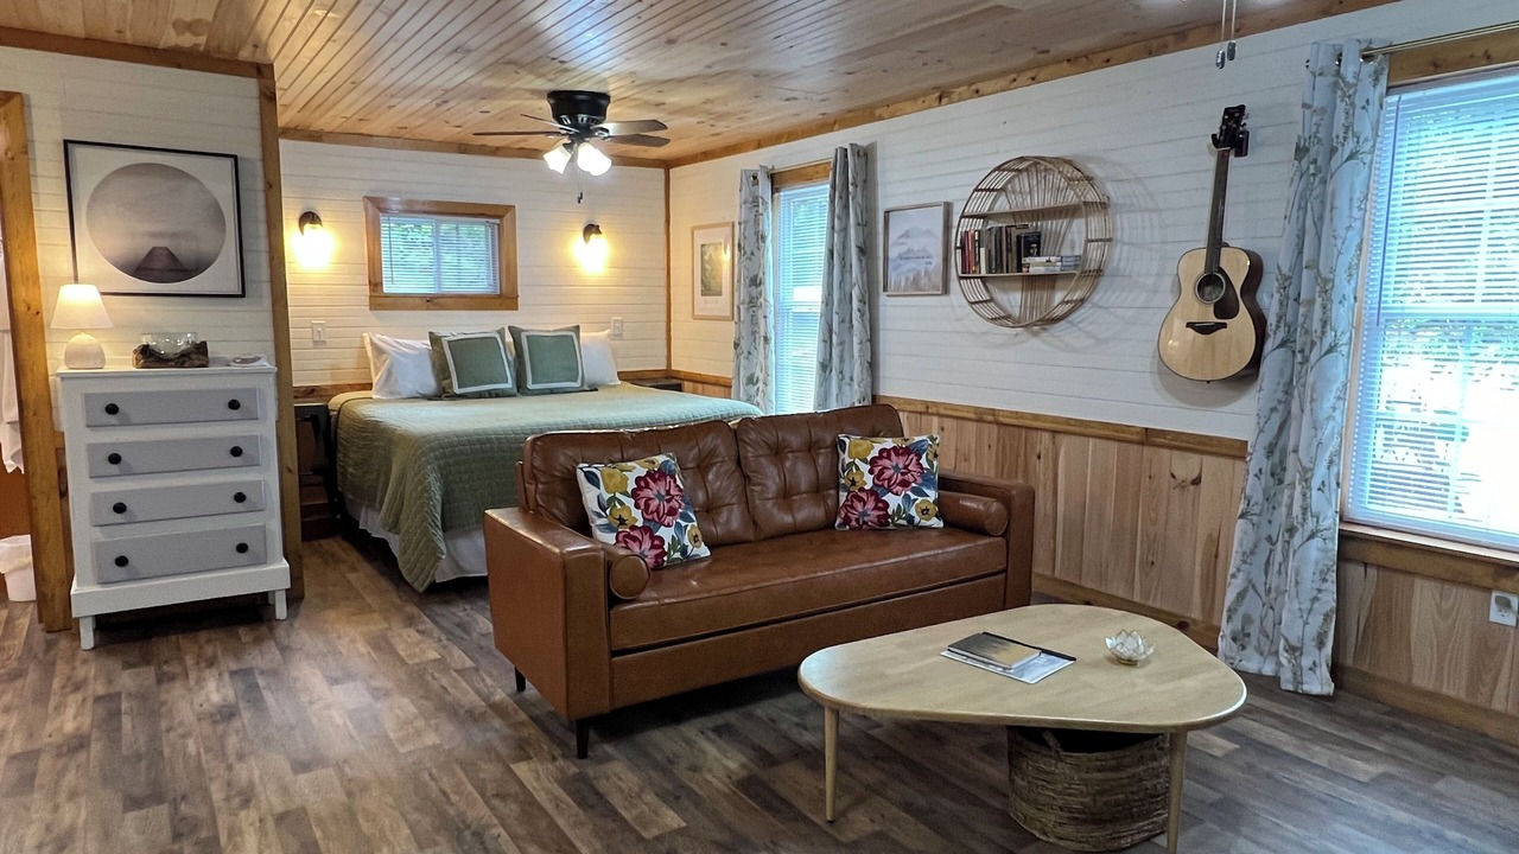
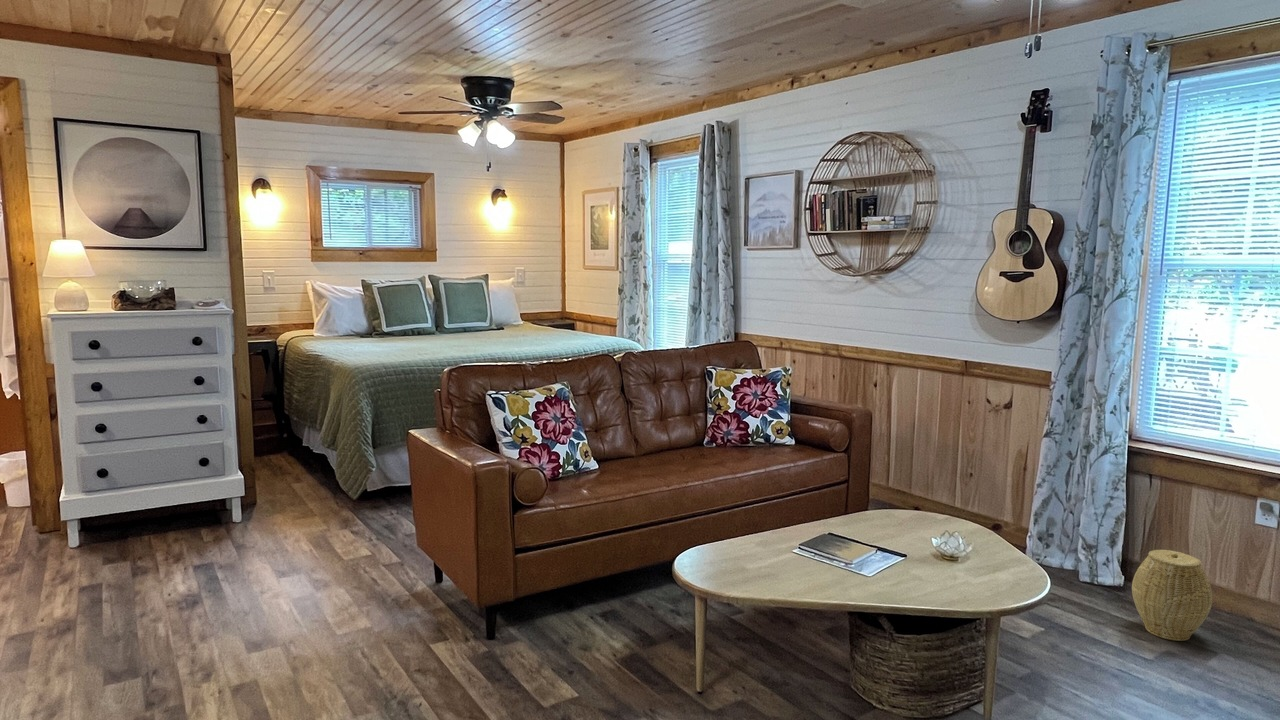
+ woven basket [1131,549,1214,642]
